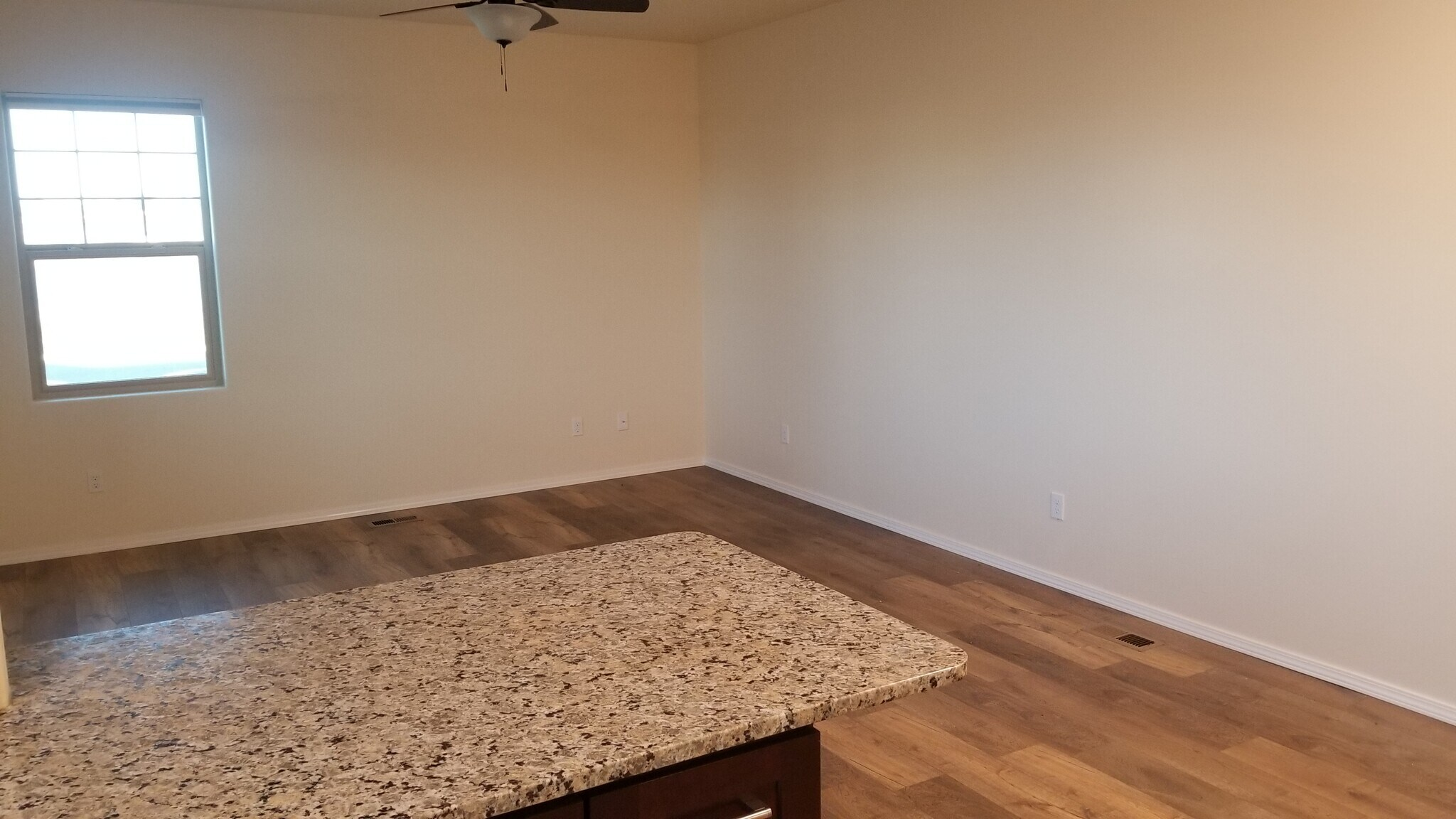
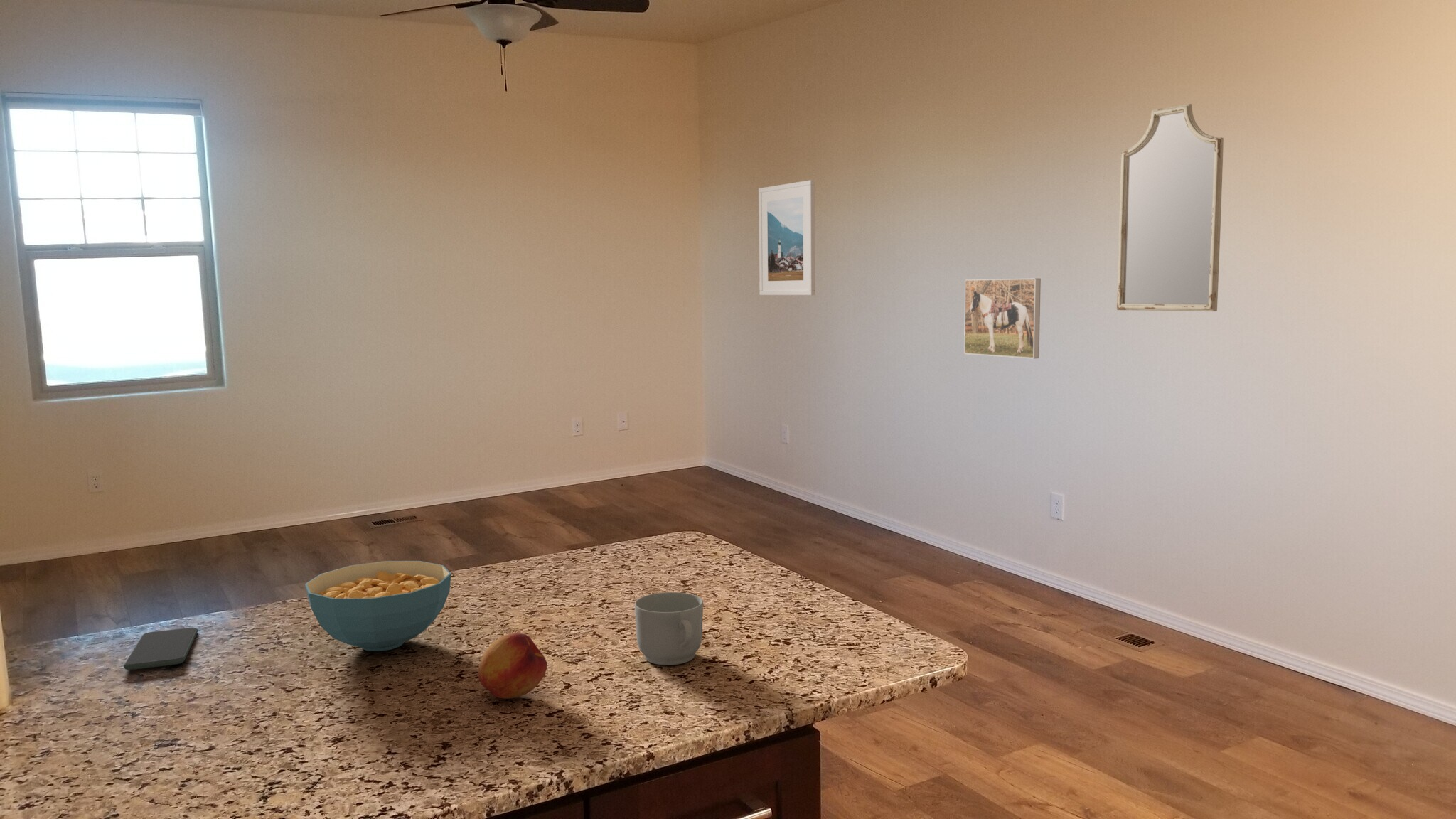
+ smartphone [123,627,198,670]
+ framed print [963,278,1042,359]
+ home mirror [1116,103,1224,312]
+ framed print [758,179,815,296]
+ mug [634,592,704,665]
+ fruit [478,632,547,700]
+ cereal bowl [304,560,452,652]
